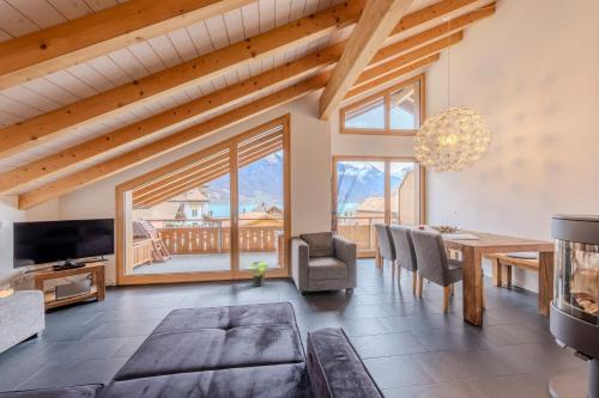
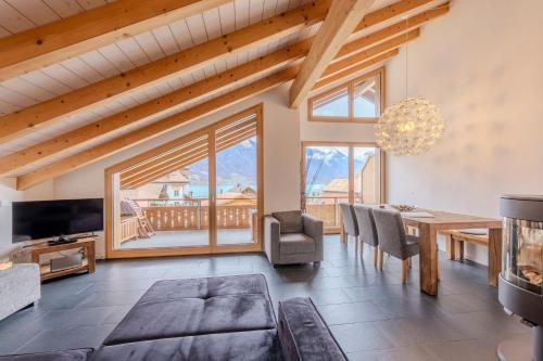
- potted plant [246,259,270,288]
